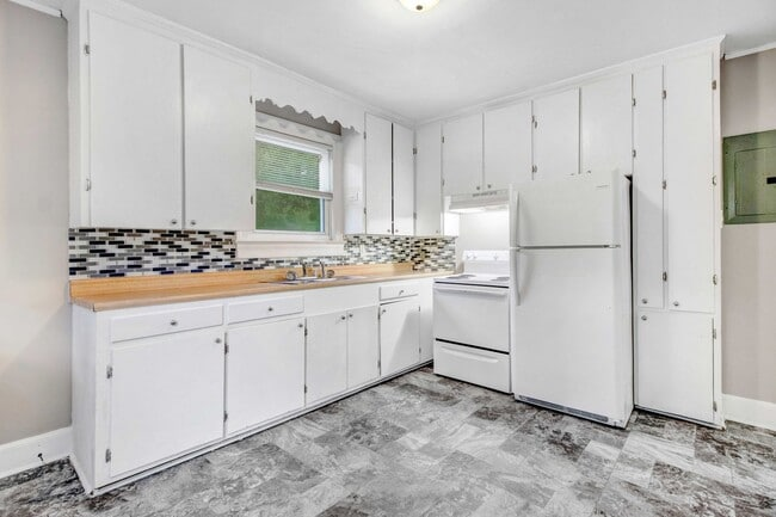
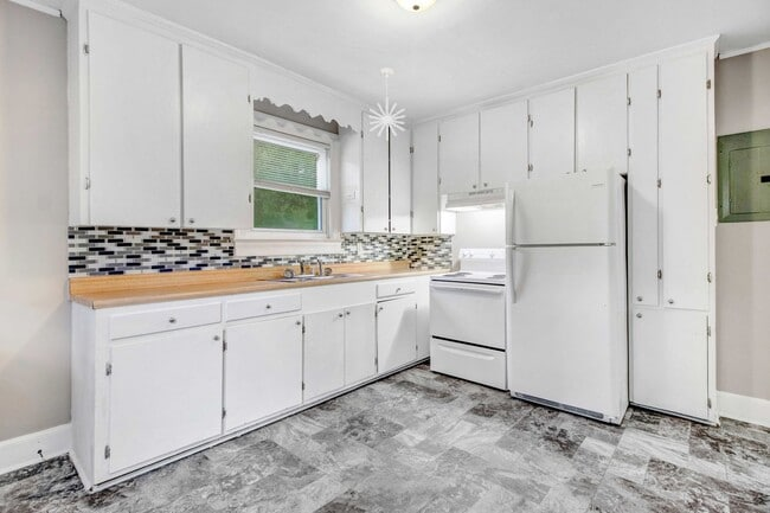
+ pendant light [367,68,406,142]
